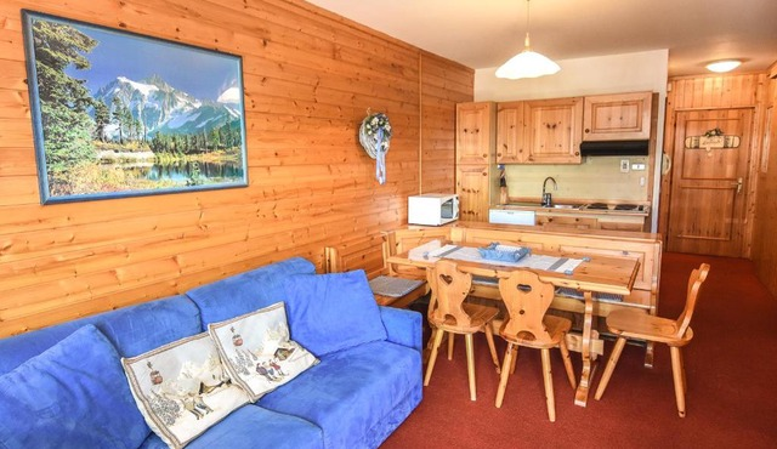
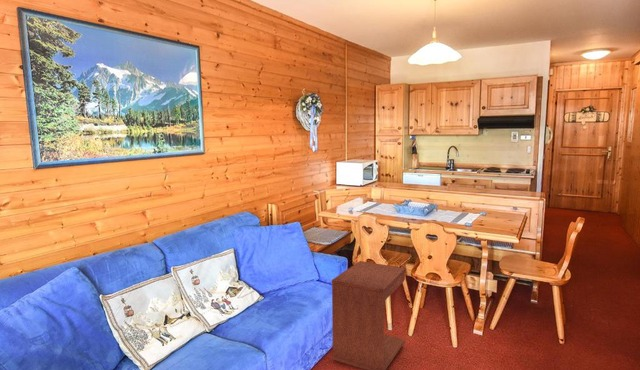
+ side table [331,260,407,370]
